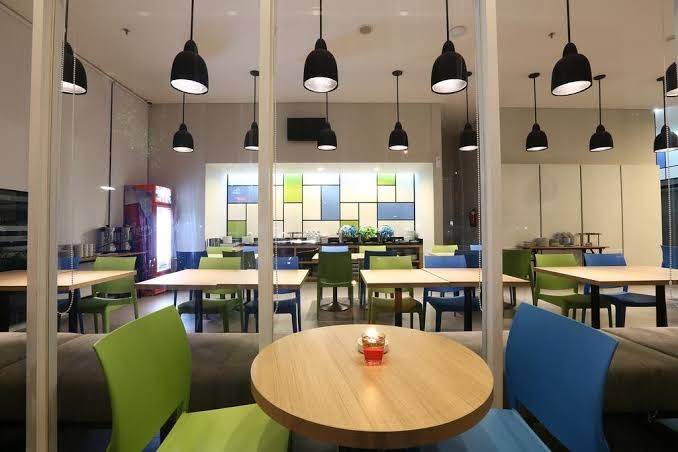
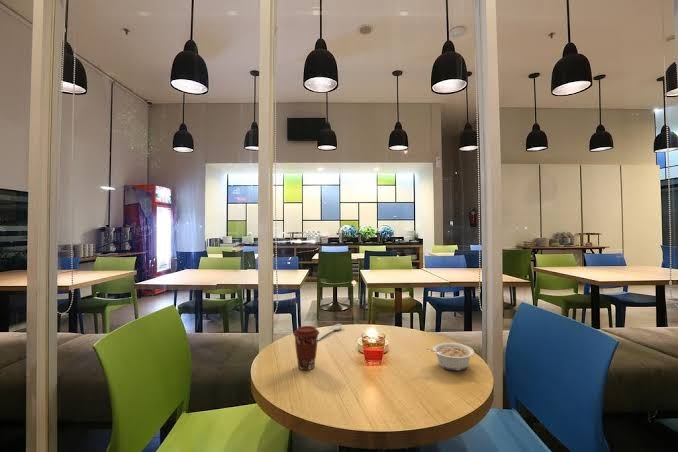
+ legume [426,342,475,371]
+ spoon [317,323,343,342]
+ coffee cup [292,325,320,371]
